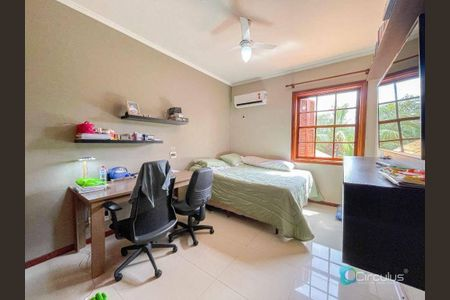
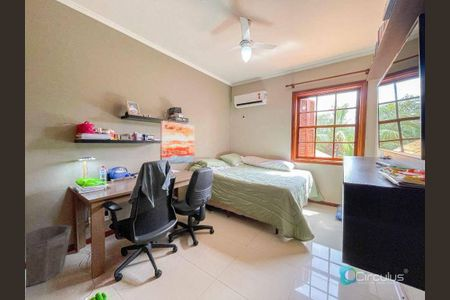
+ waste bin [25,224,73,288]
+ wall art [159,120,196,165]
